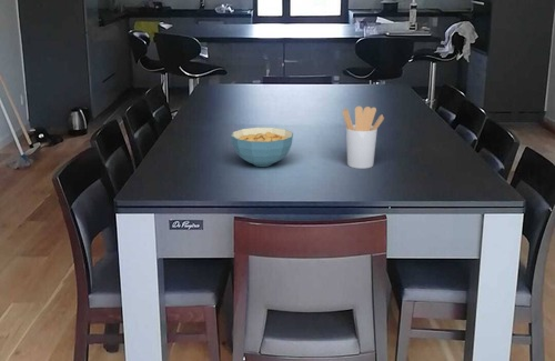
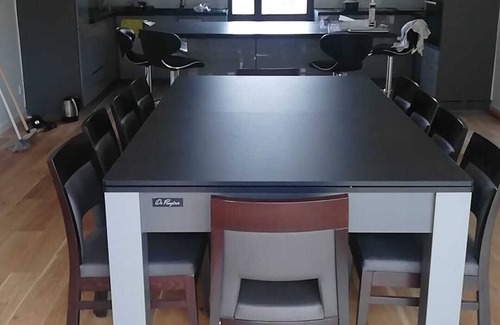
- cereal bowl [230,127,294,168]
- utensil holder [342,106,385,170]
